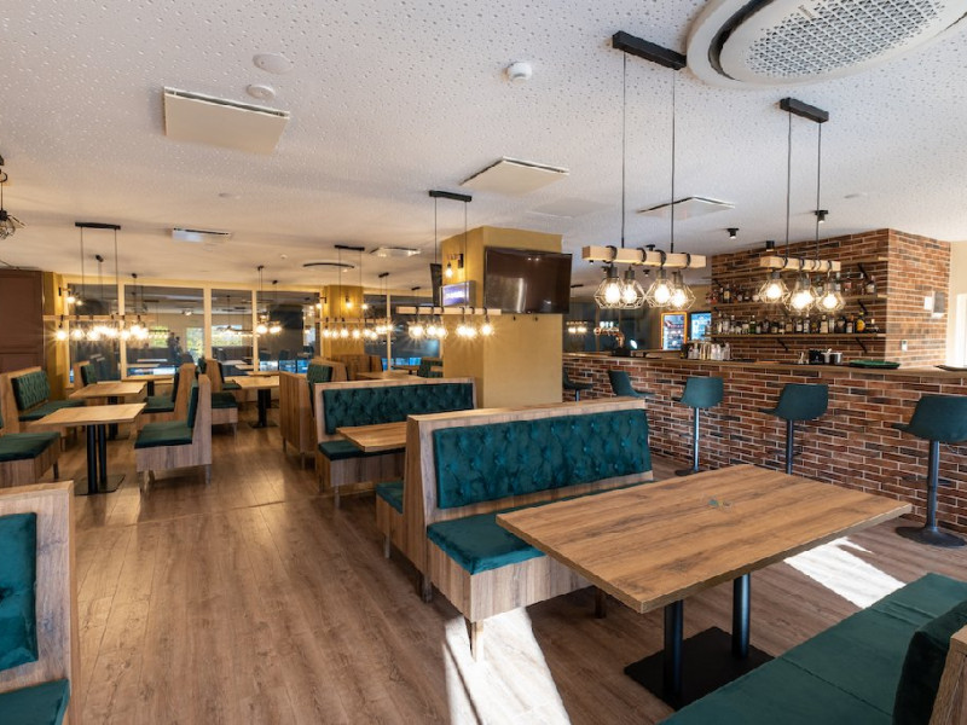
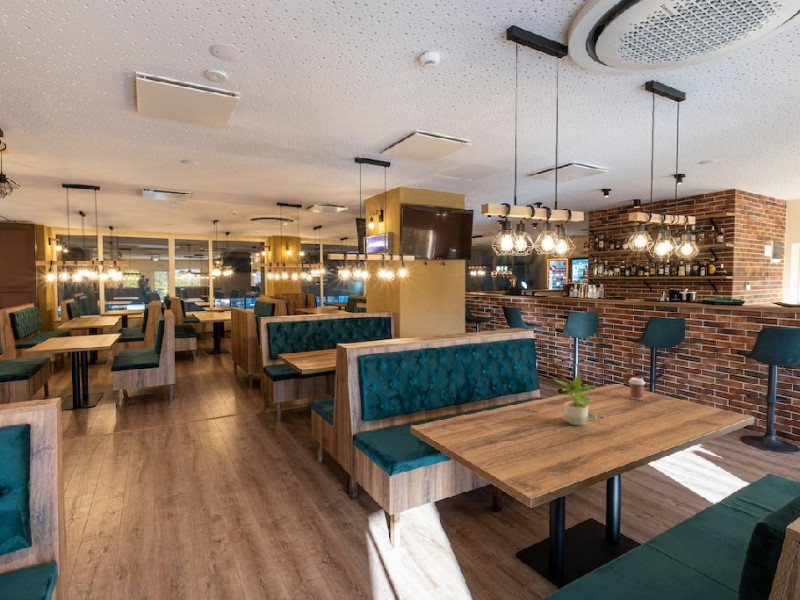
+ coffee cup [628,377,646,401]
+ potted plant [554,372,597,427]
